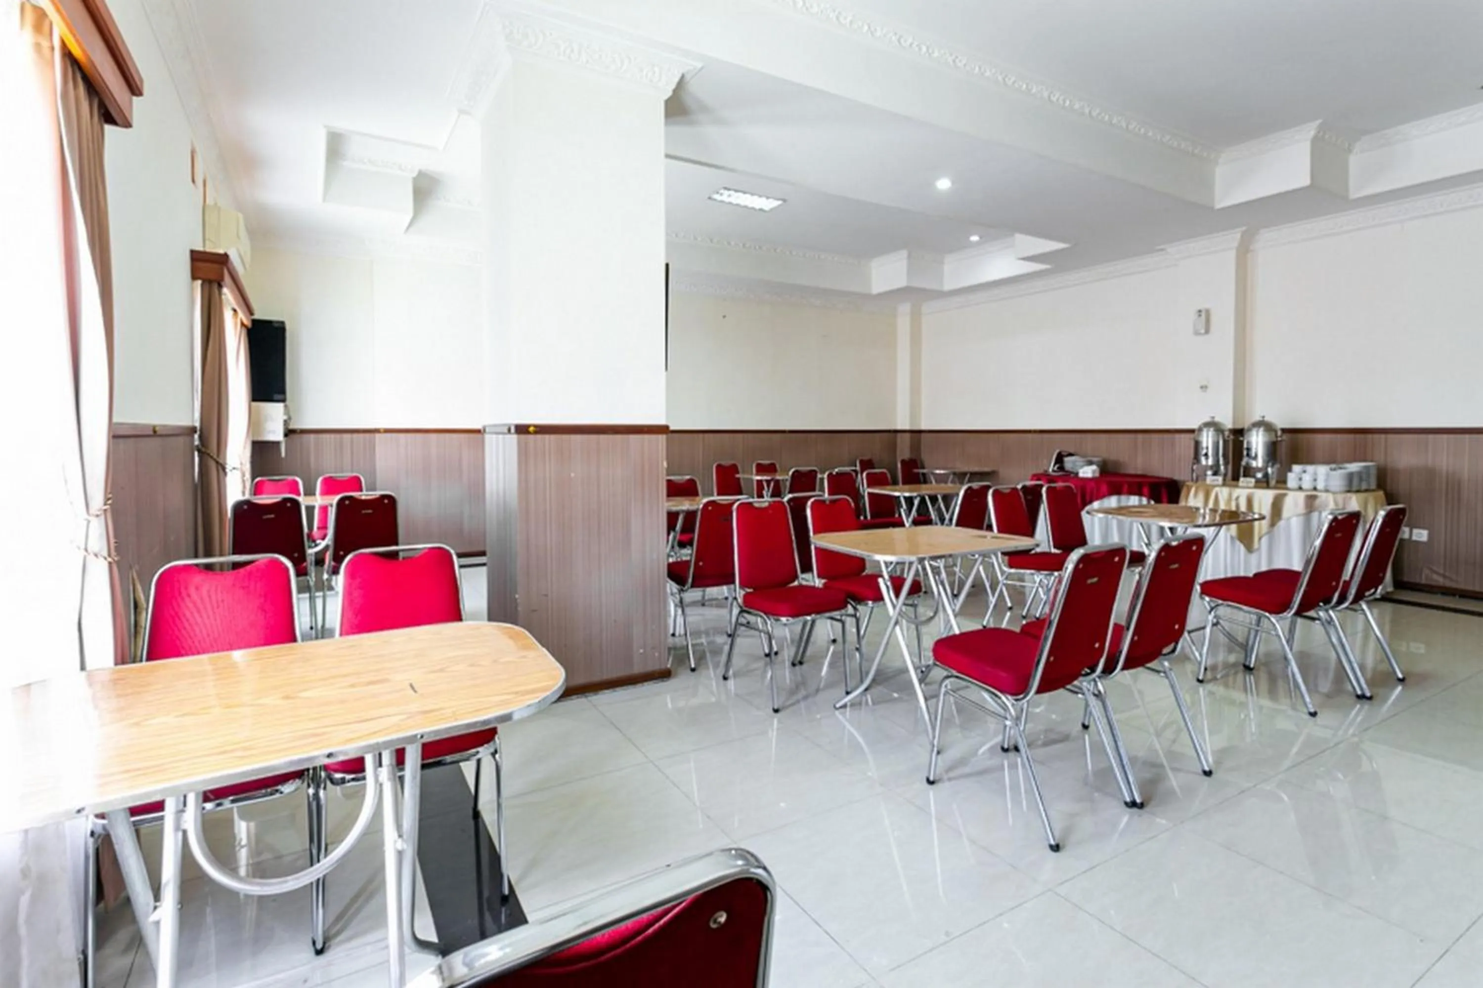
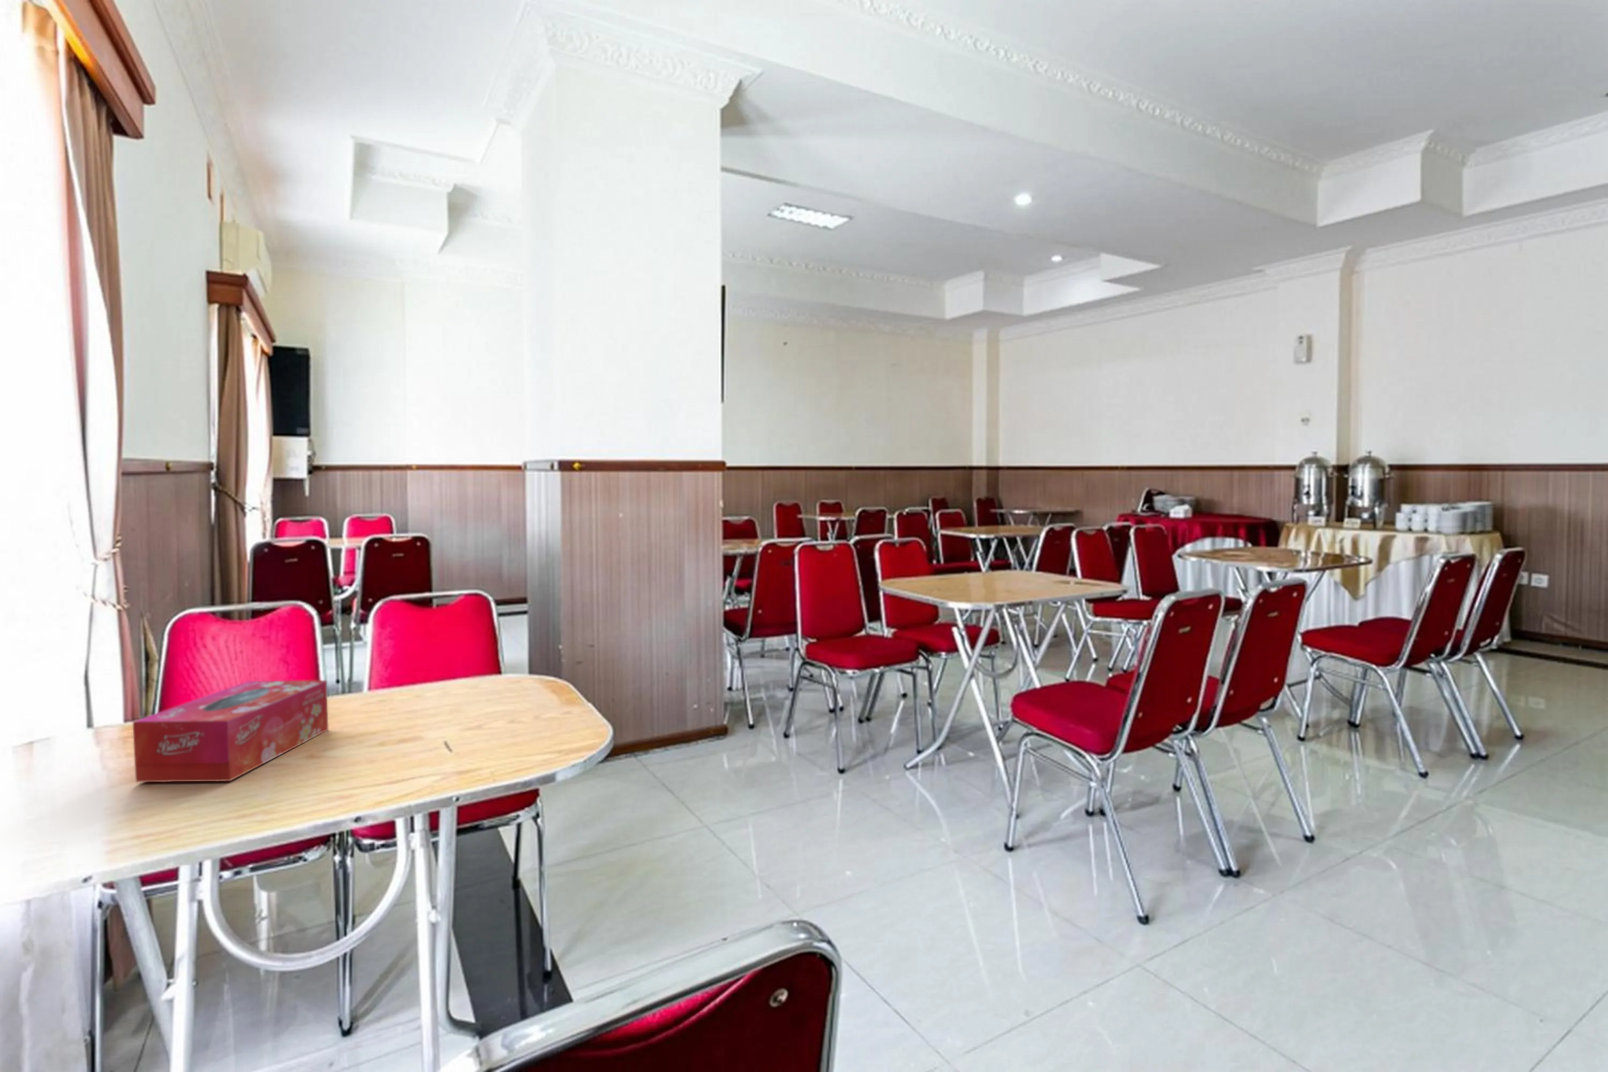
+ tissue box [133,680,329,782]
